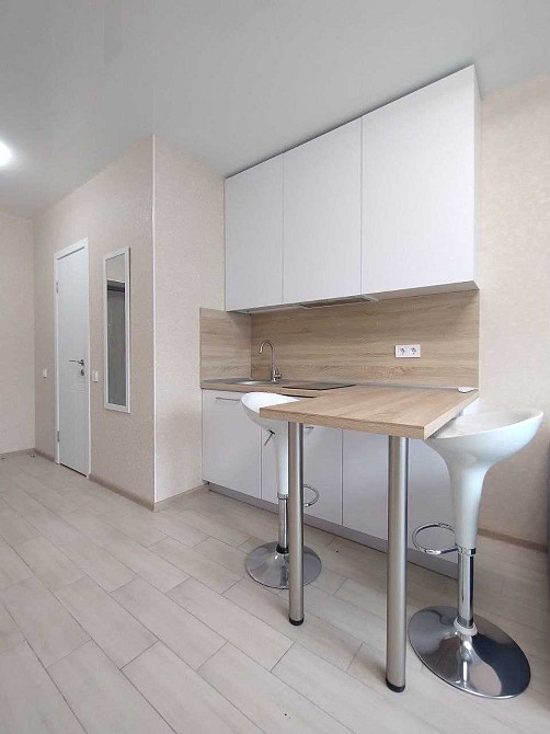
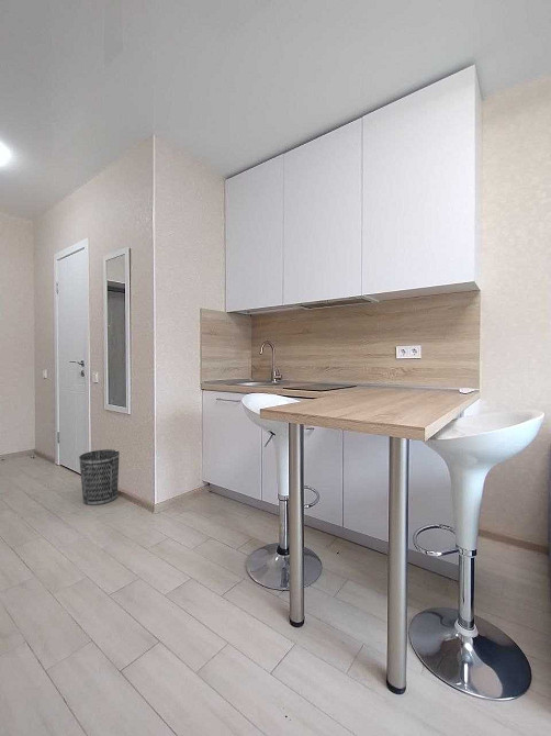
+ wastebasket [78,448,121,506]
